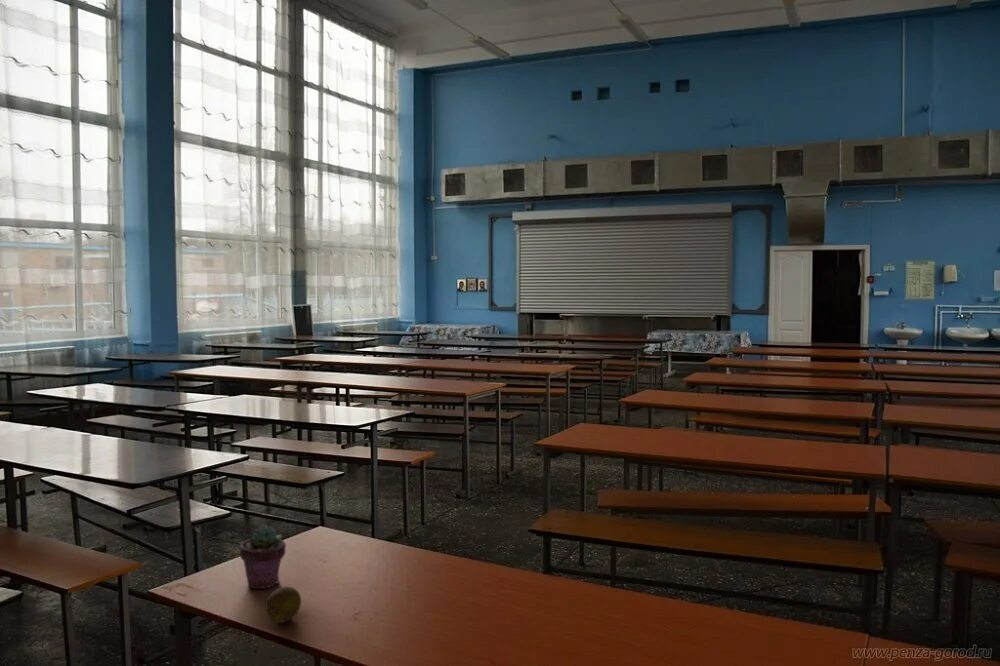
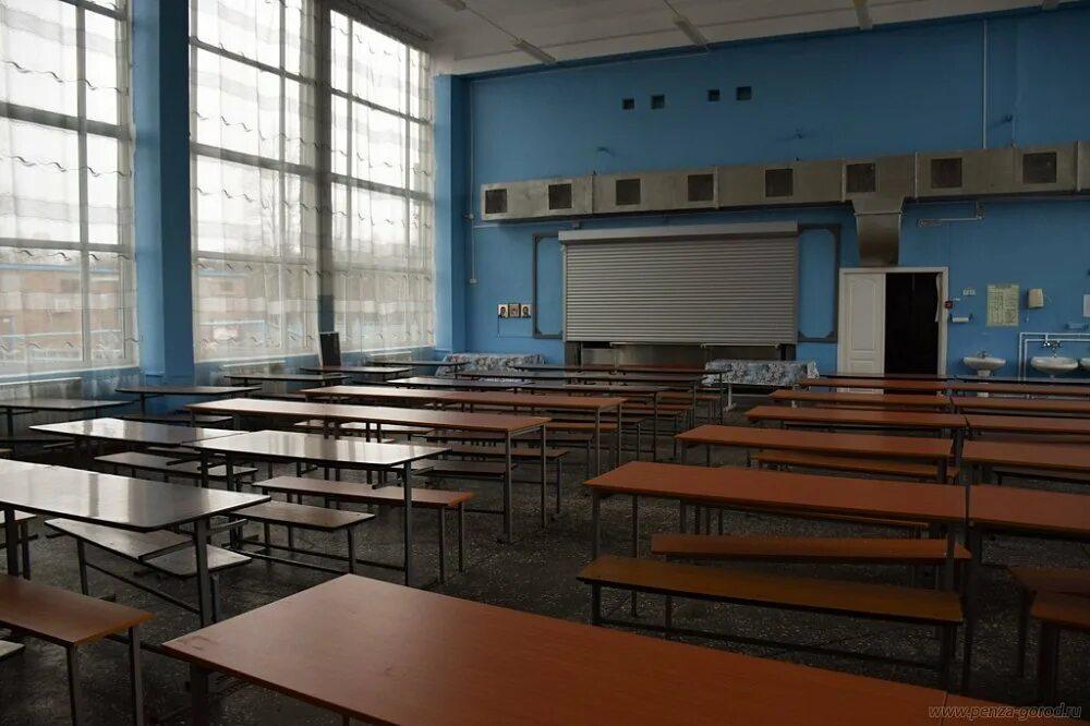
- fruit [264,585,302,624]
- potted succulent [239,525,287,590]
